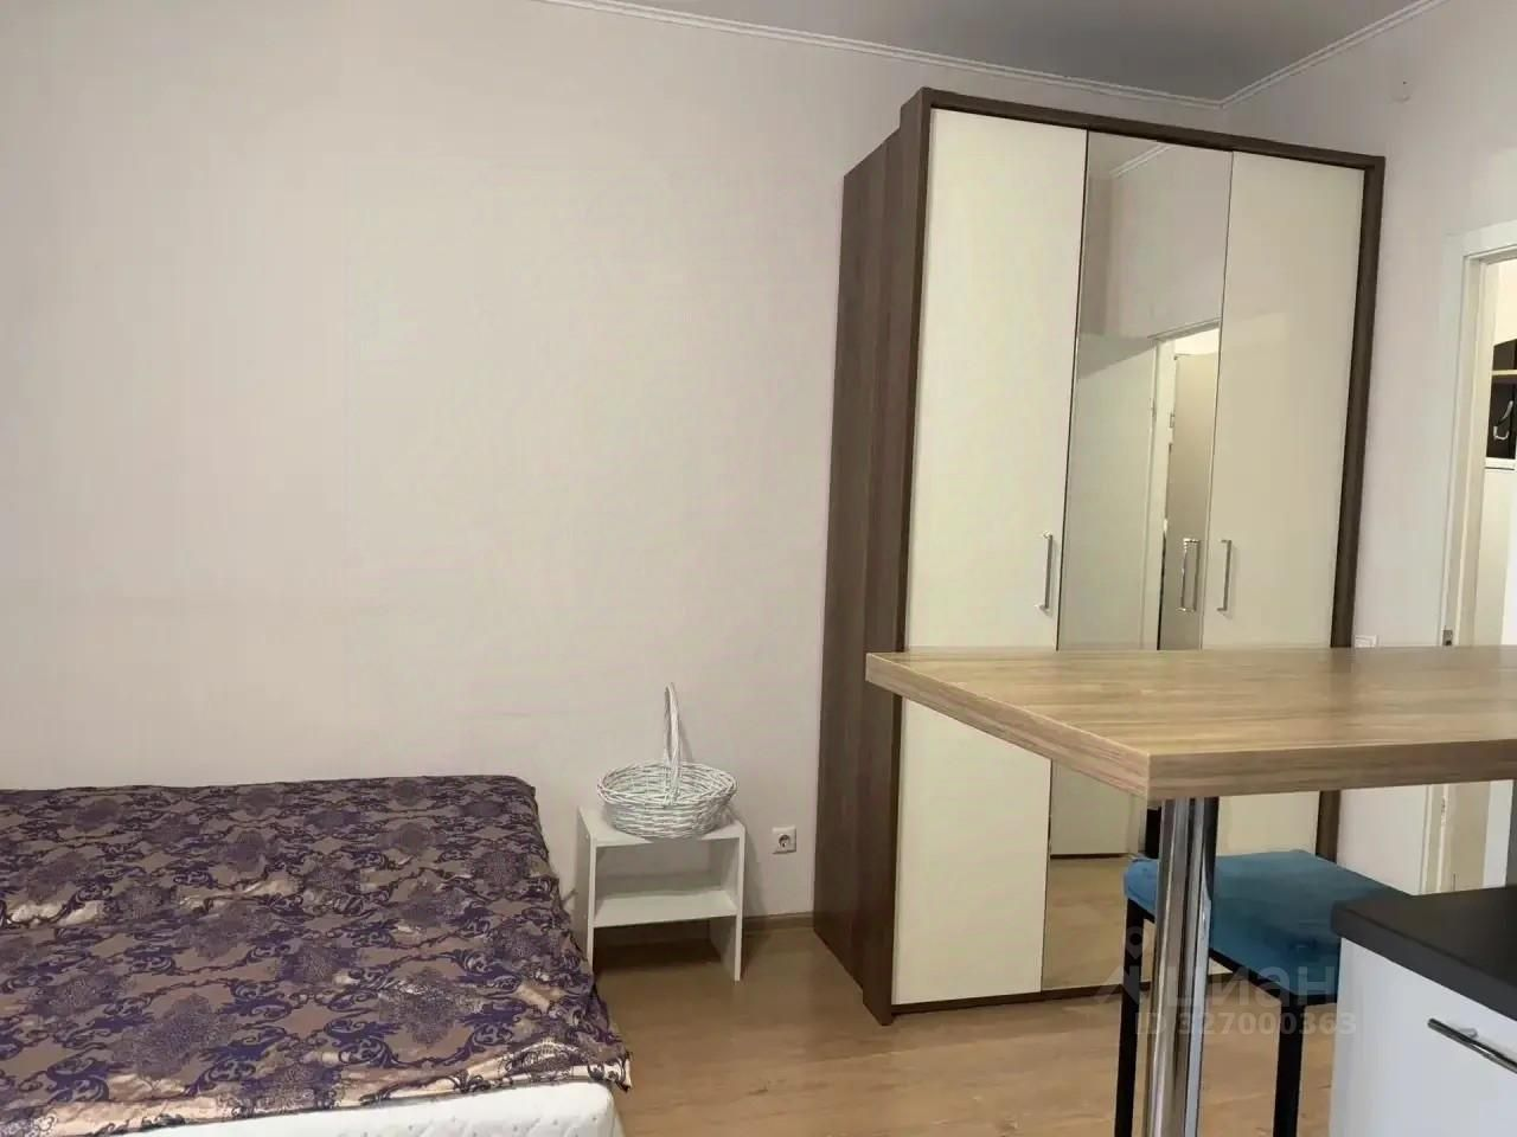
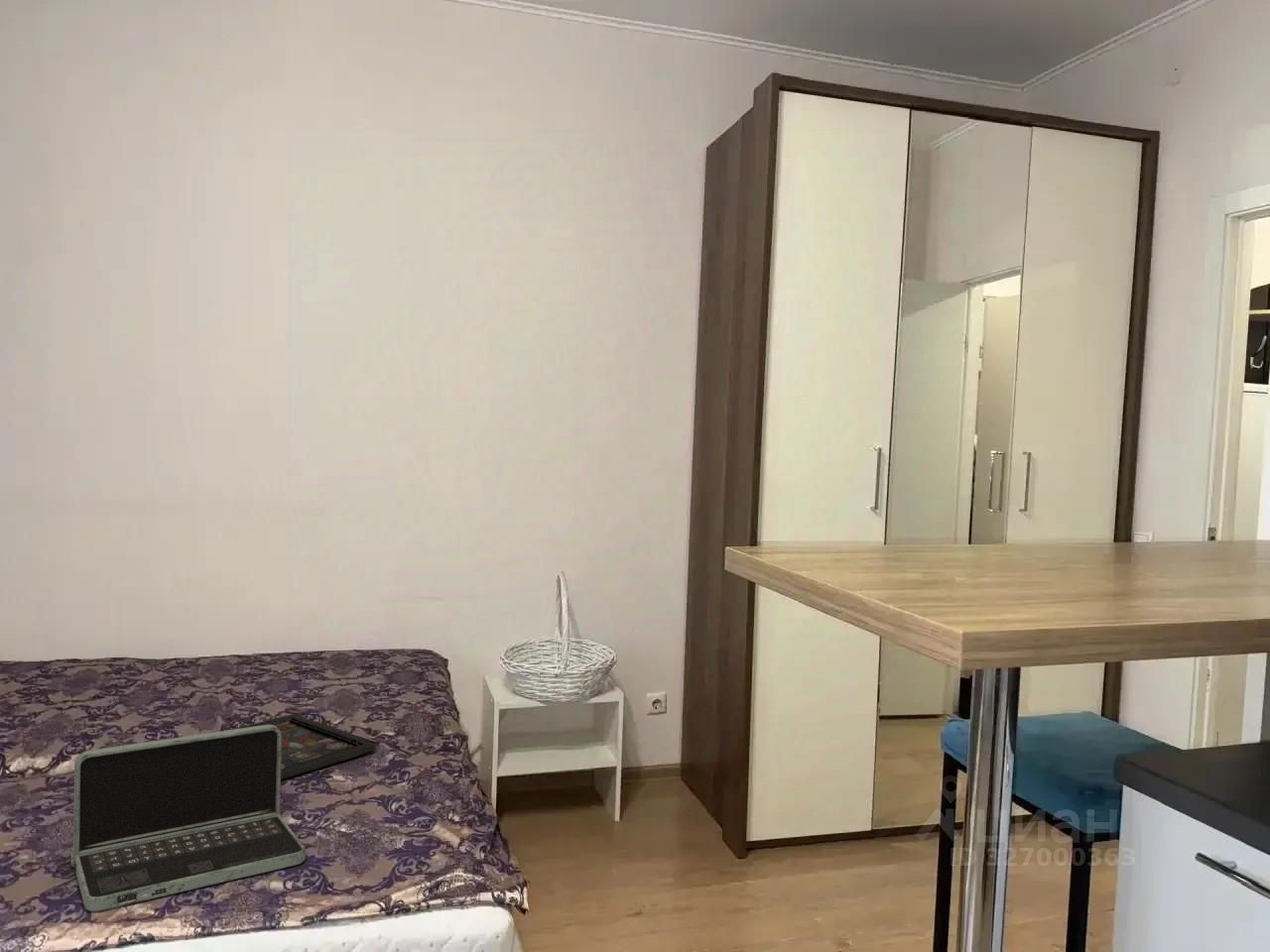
+ decorative tray [231,713,377,781]
+ laptop [56,725,307,912]
